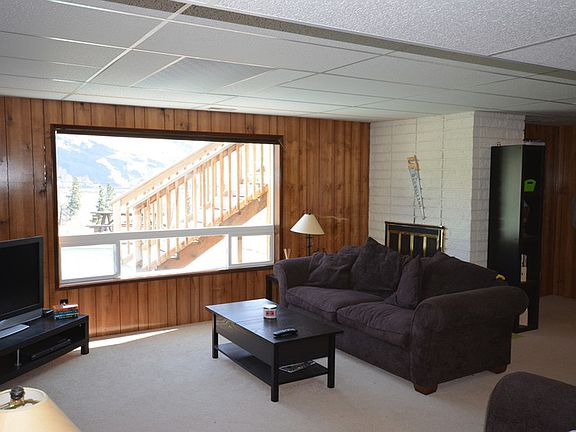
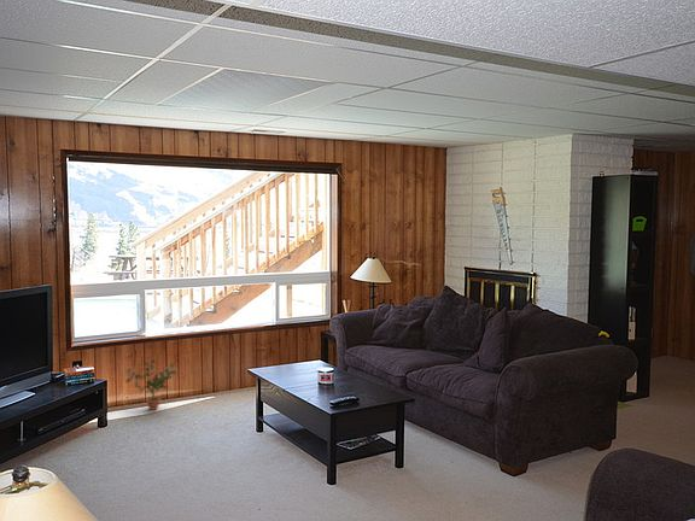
+ potted plant [124,358,179,411]
